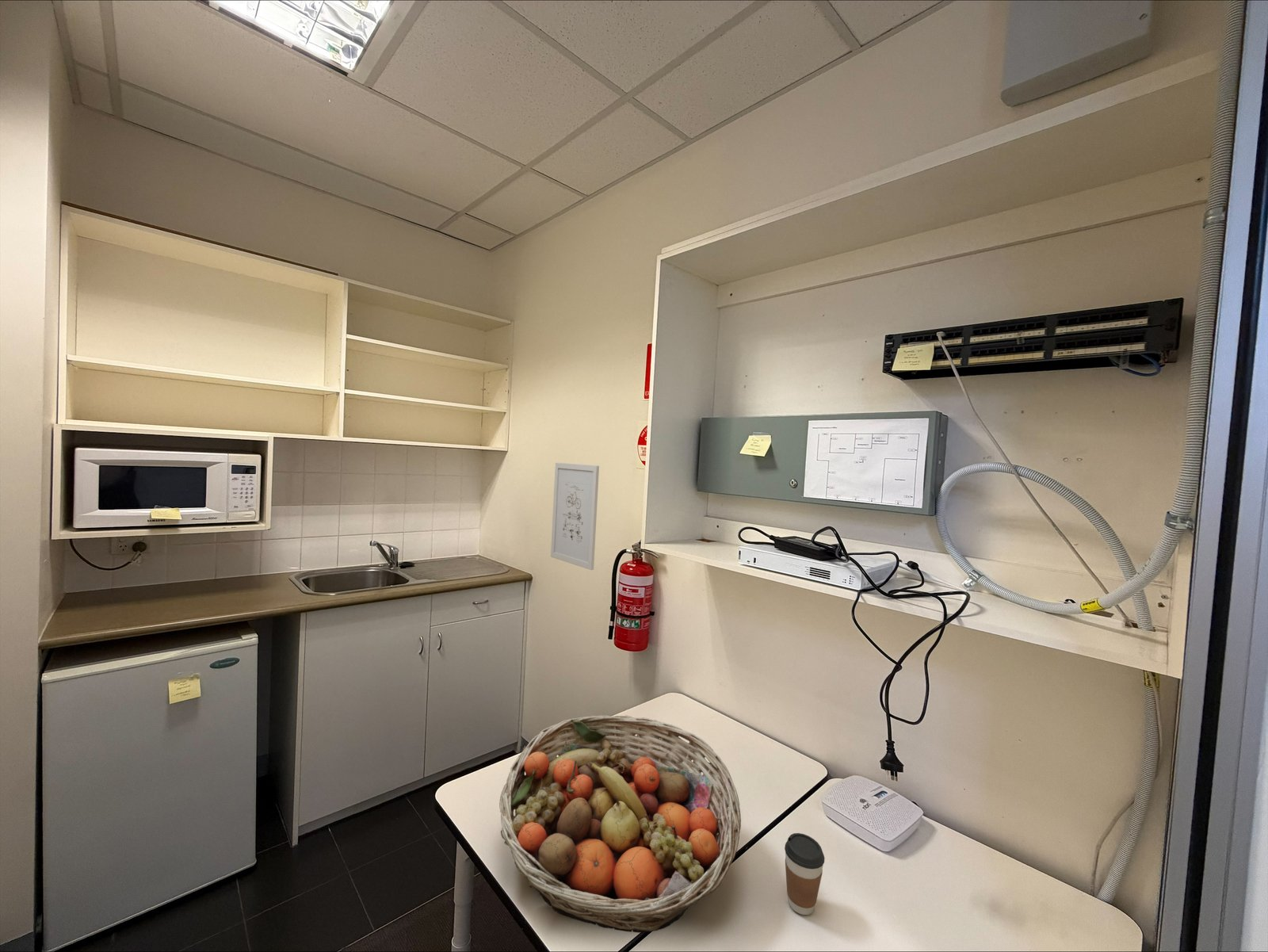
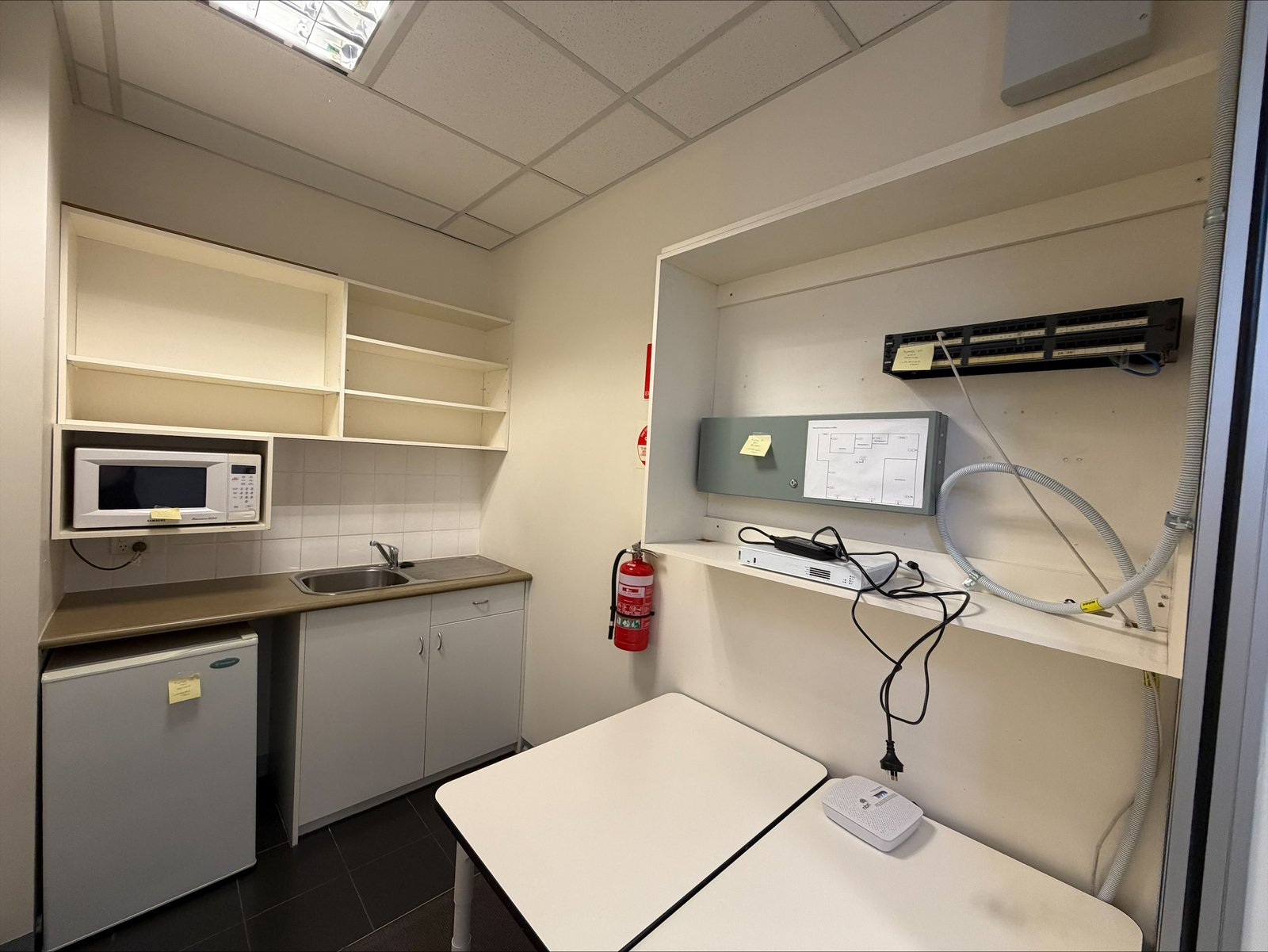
- fruit basket [498,714,742,934]
- coffee cup [784,832,826,916]
- wall art [550,462,600,571]
